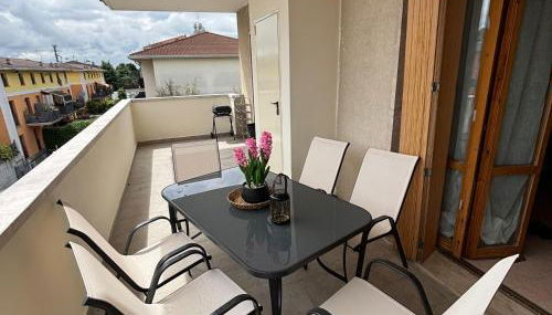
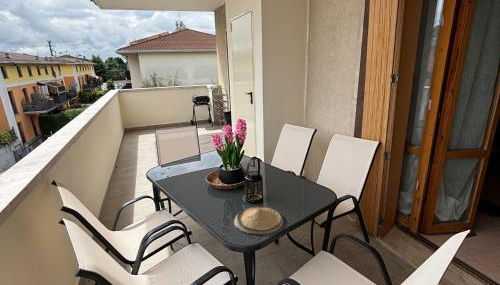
+ plate [233,205,284,235]
